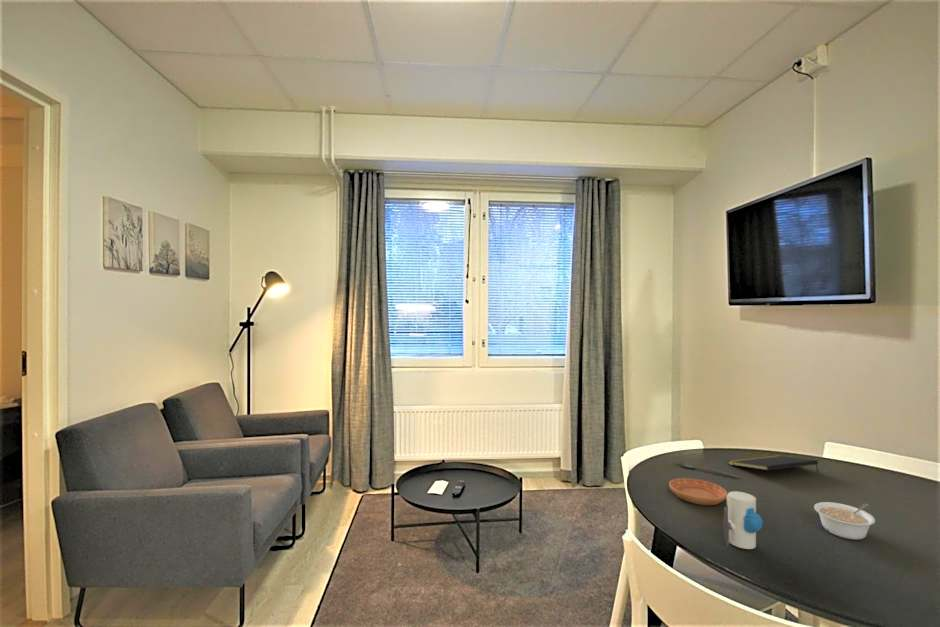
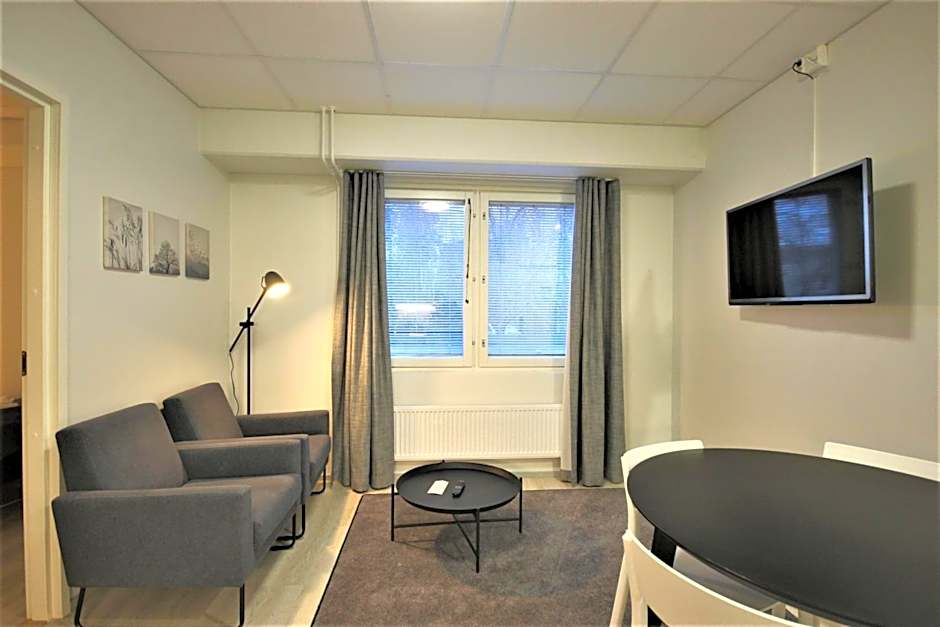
- saucer [668,477,728,506]
- spoon [675,460,739,478]
- toy [723,490,764,550]
- legume [813,501,876,541]
- notepad [727,454,820,474]
